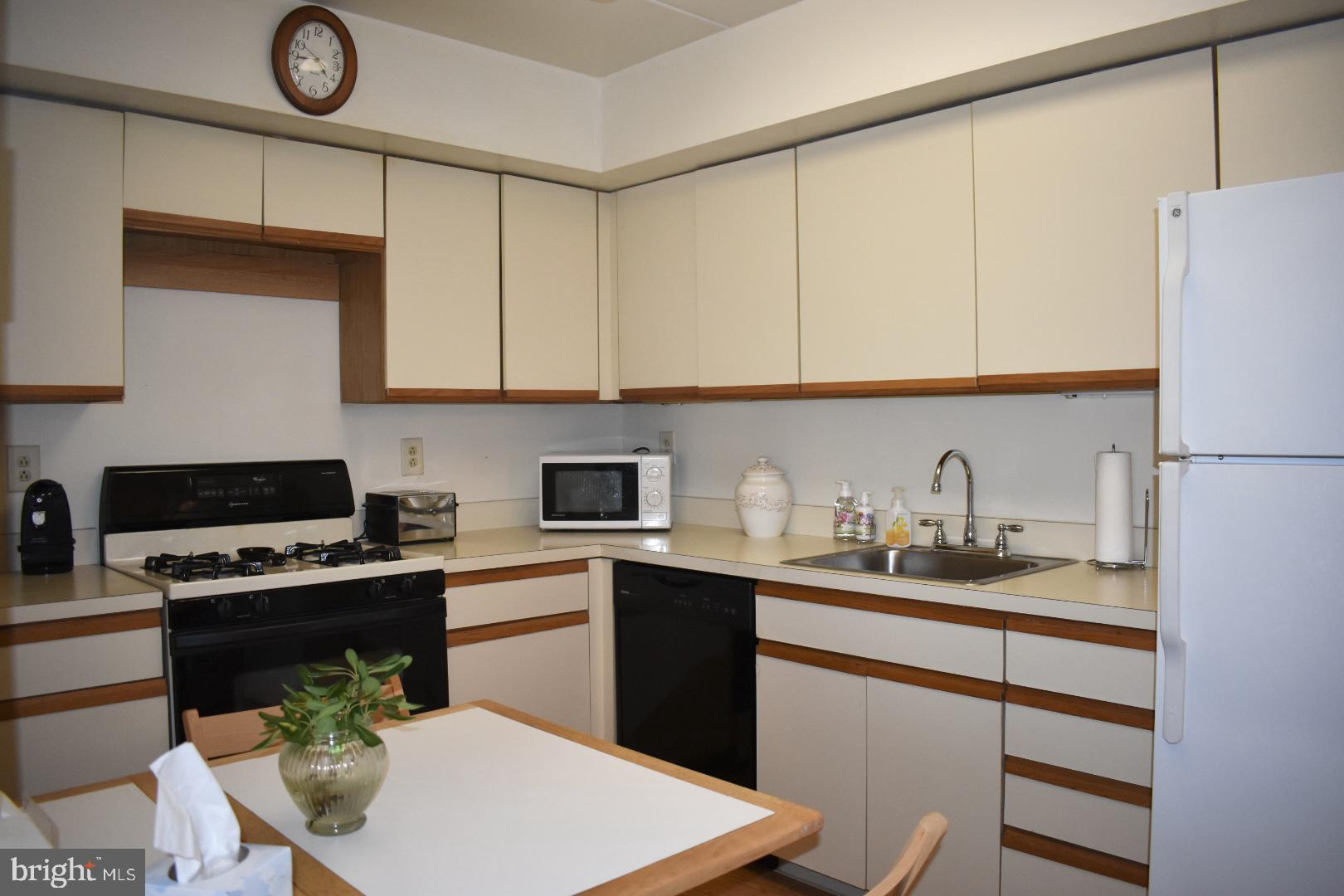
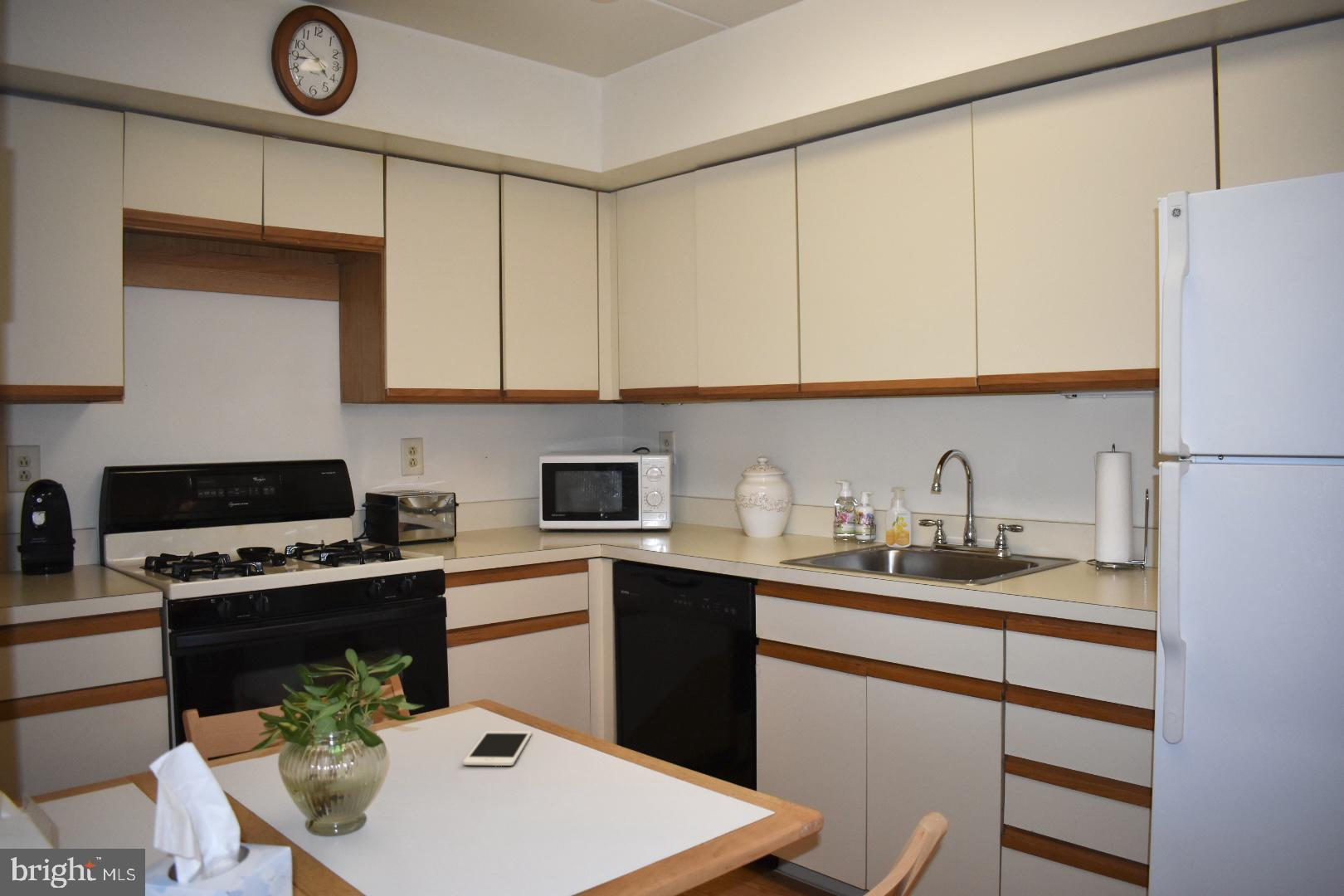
+ cell phone [462,730,533,767]
